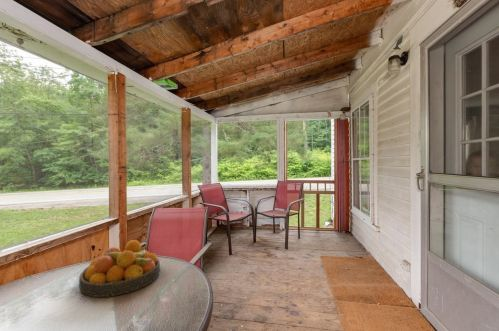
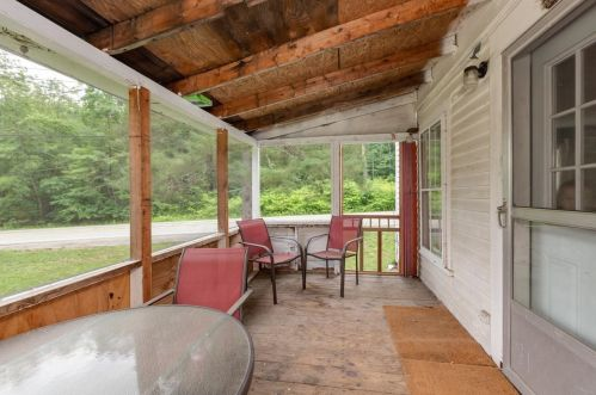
- fruit bowl [78,239,161,298]
